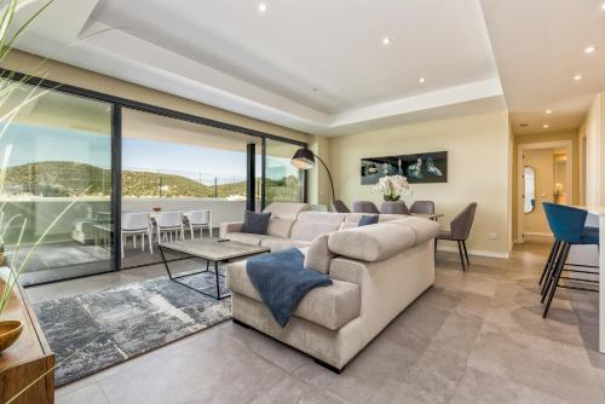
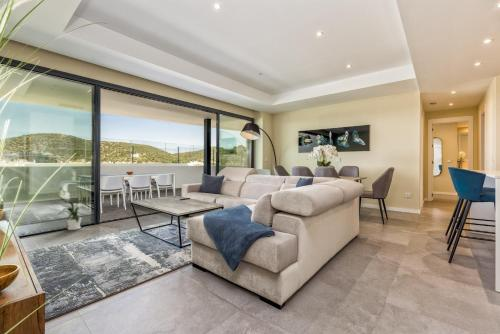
+ house plant [57,197,90,231]
